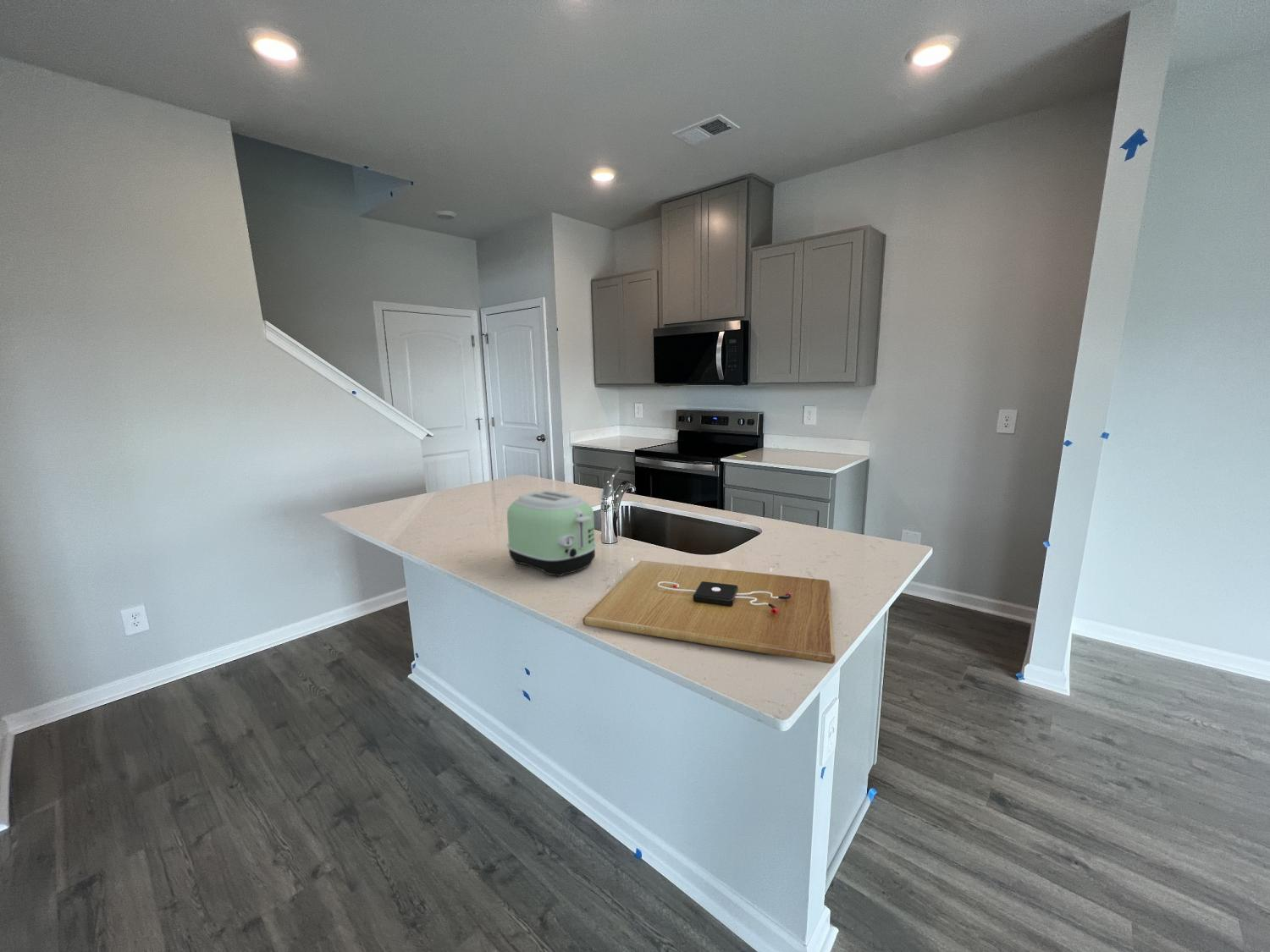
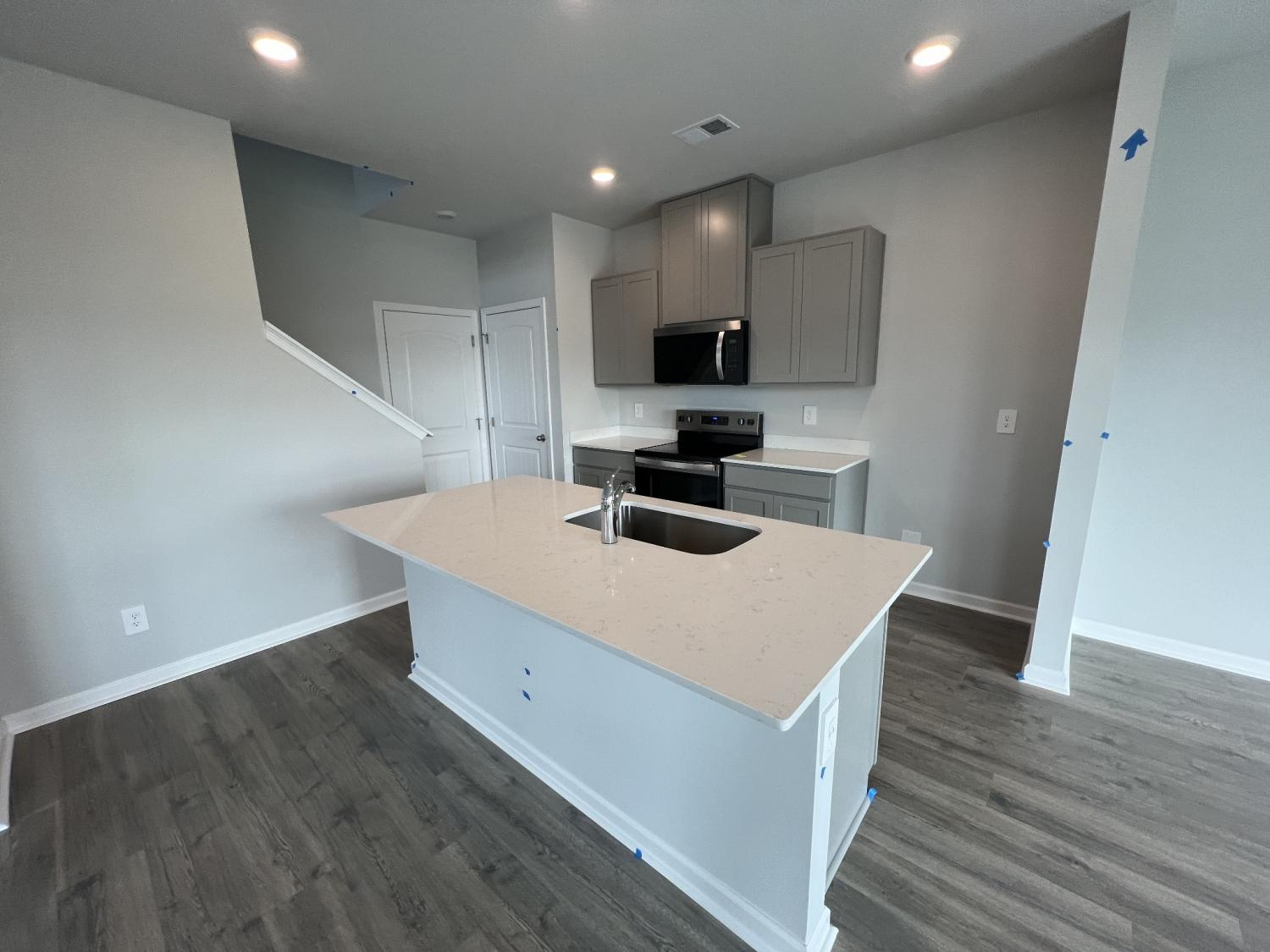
- cutting board [582,560,837,664]
- toaster [506,490,598,577]
